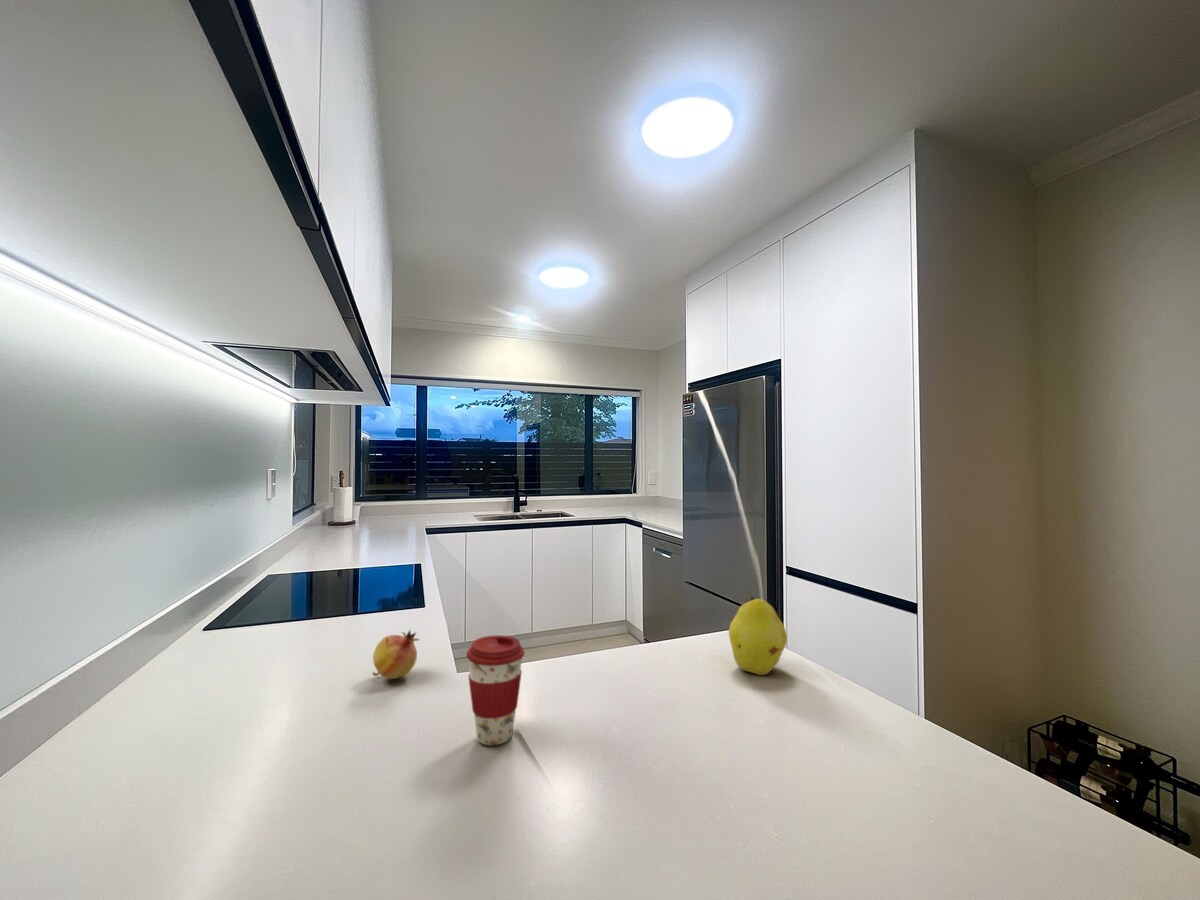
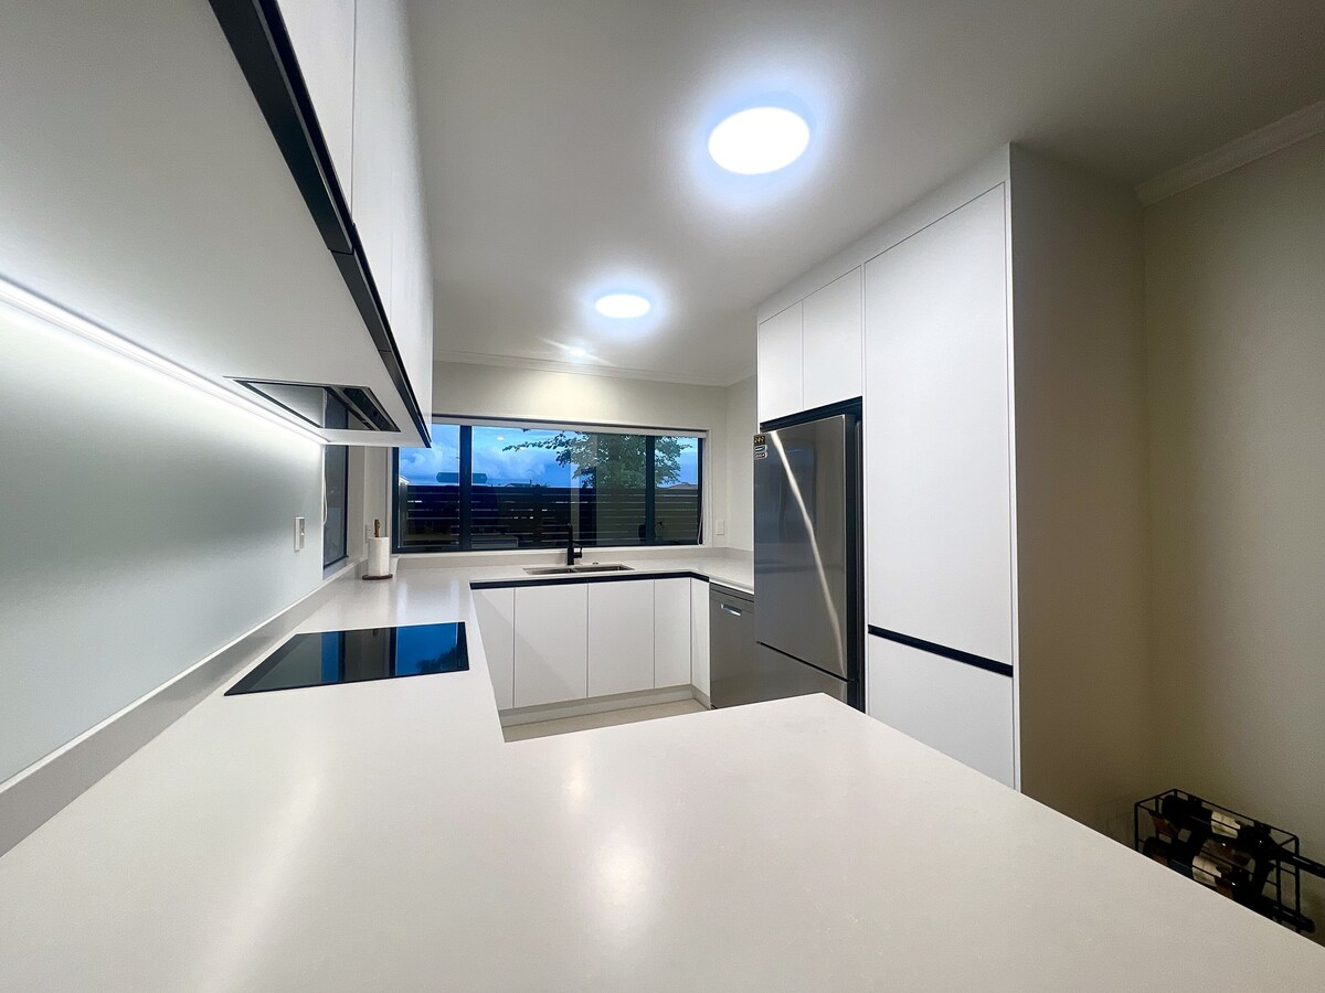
- fruit [728,595,788,676]
- fruit [372,628,421,680]
- coffee cup [465,634,526,746]
